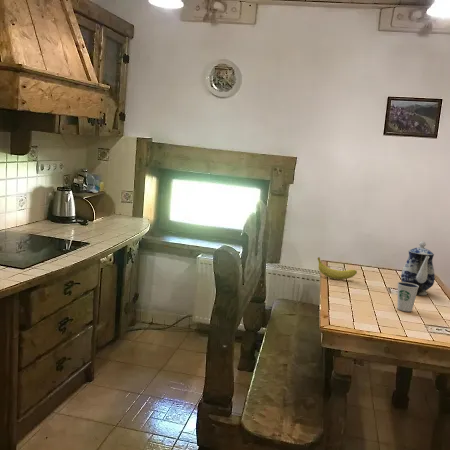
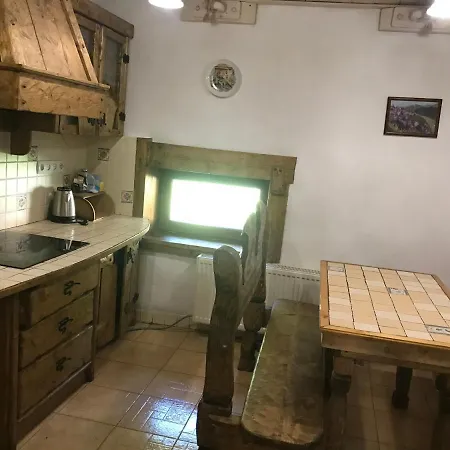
- dixie cup [396,281,419,312]
- fruit [317,256,358,280]
- teapot [400,240,436,296]
